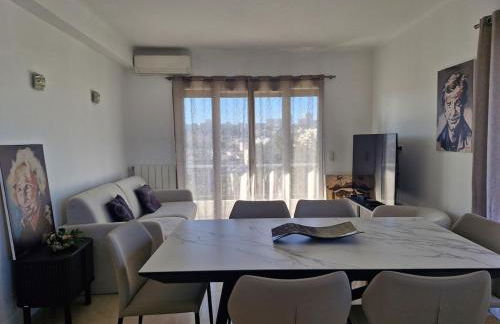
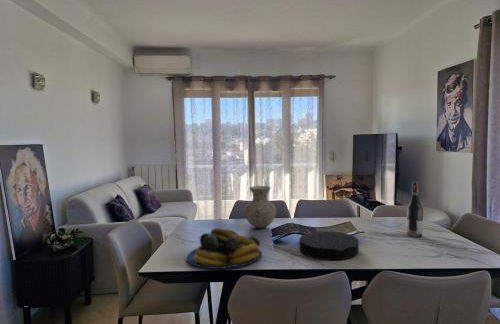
+ vase [243,185,277,229]
+ plate [298,230,359,261]
+ wine bottle [405,181,424,238]
+ fruit bowl [185,227,263,270]
